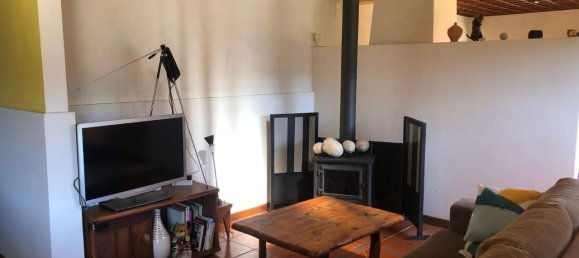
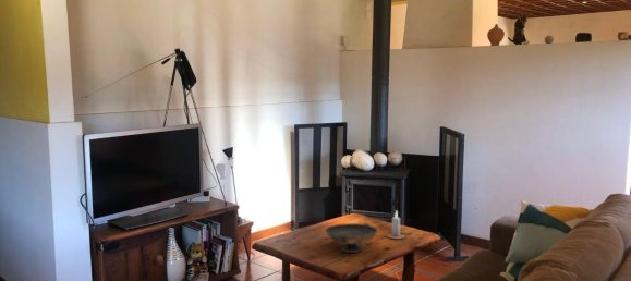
+ decorative bowl [324,221,379,254]
+ candle [386,209,406,240]
